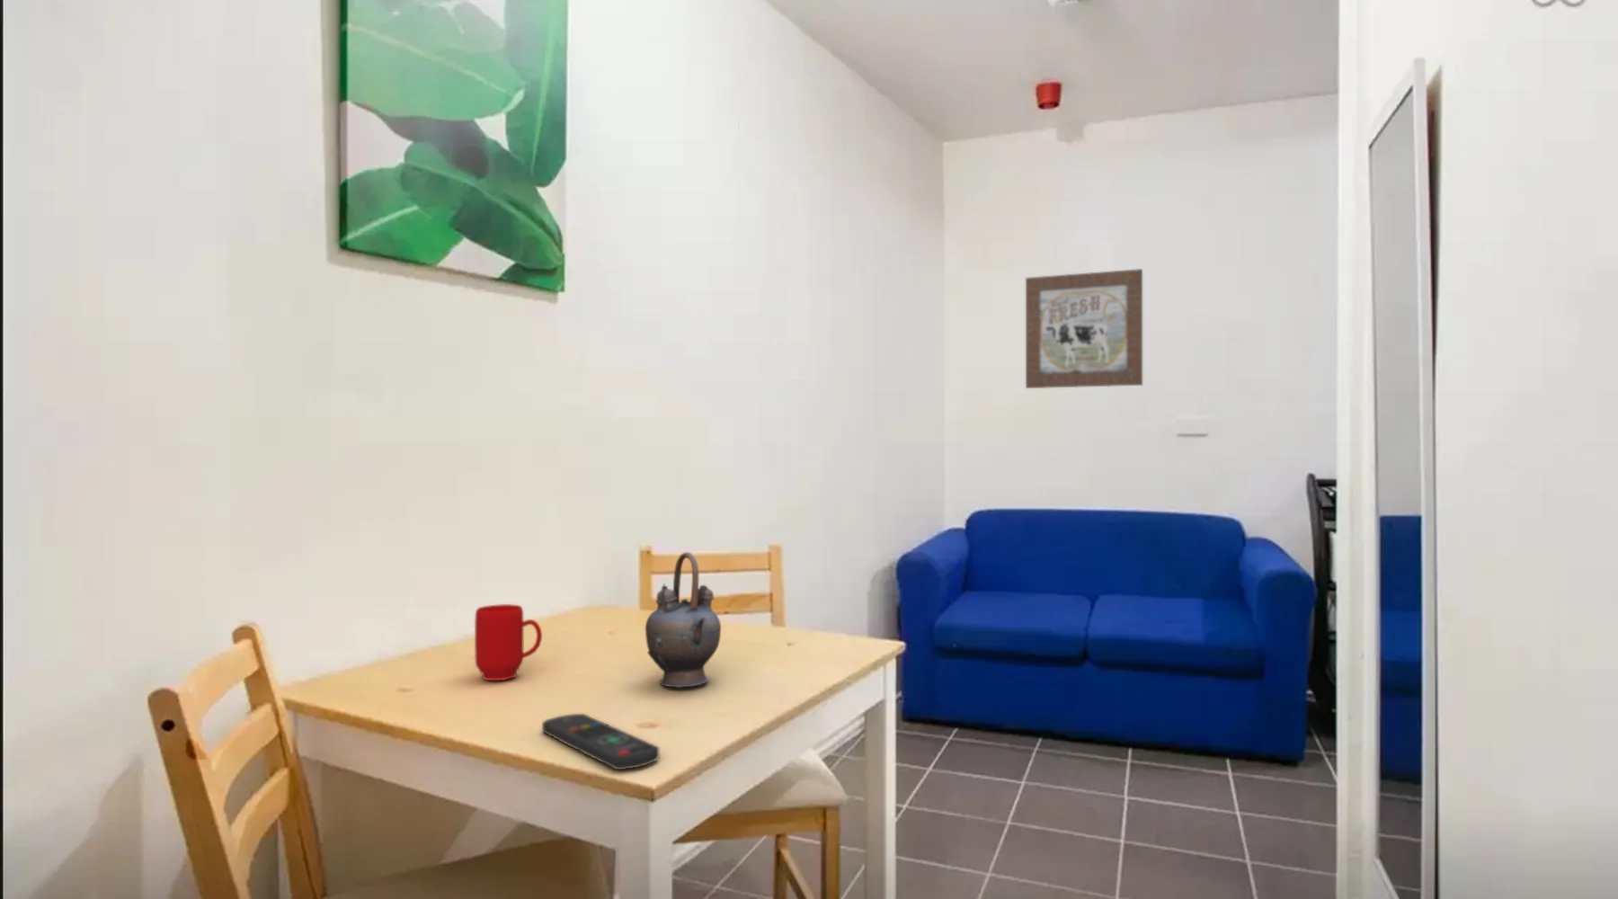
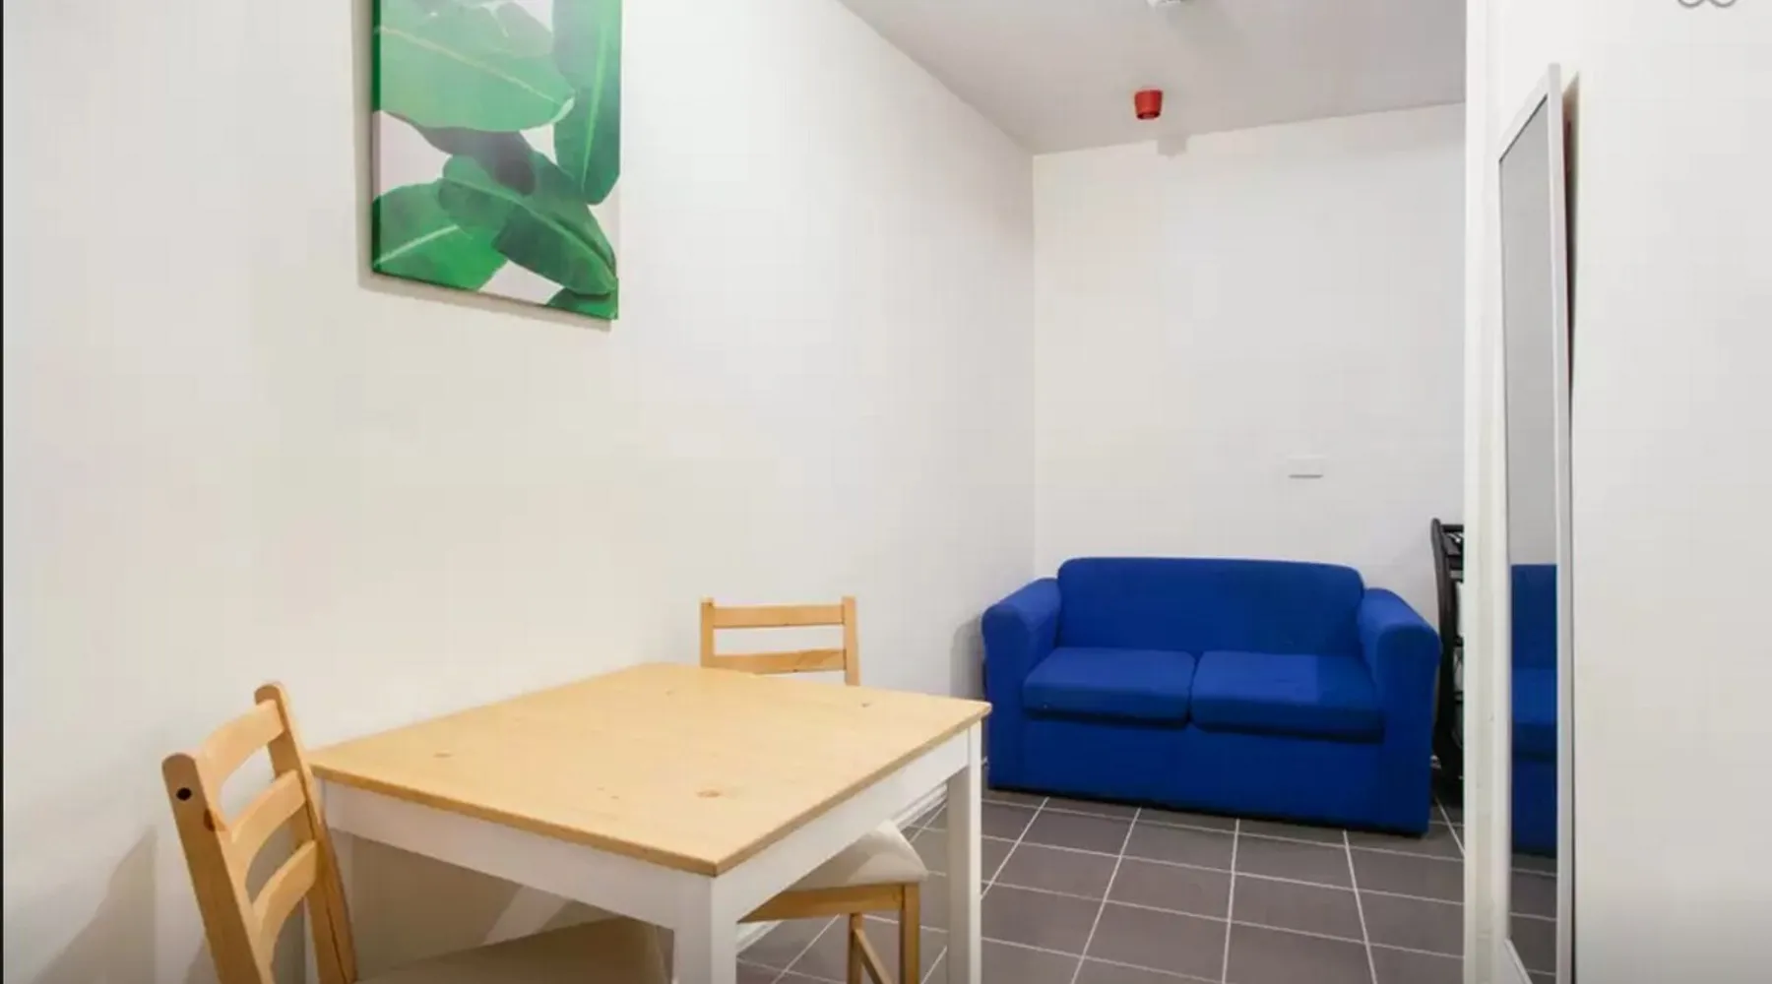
- mug [474,603,543,681]
- teapot [644,551,722,689]
- wall art [1025,268,1143,390]
- remote control [541,713,660,771]
